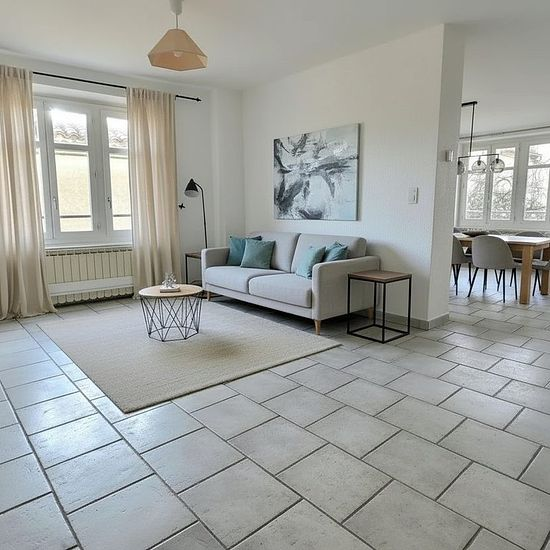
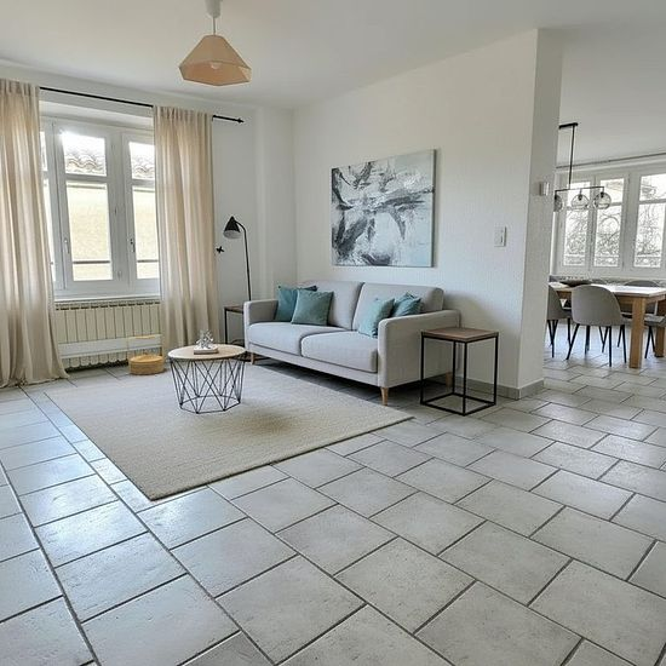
+ basket [126,334,166,375]
